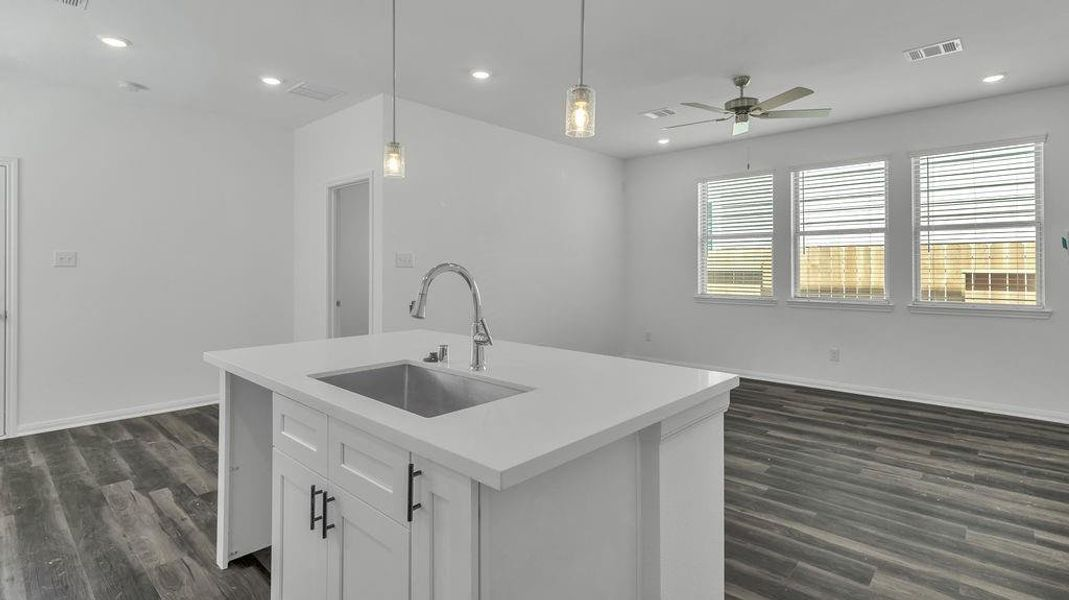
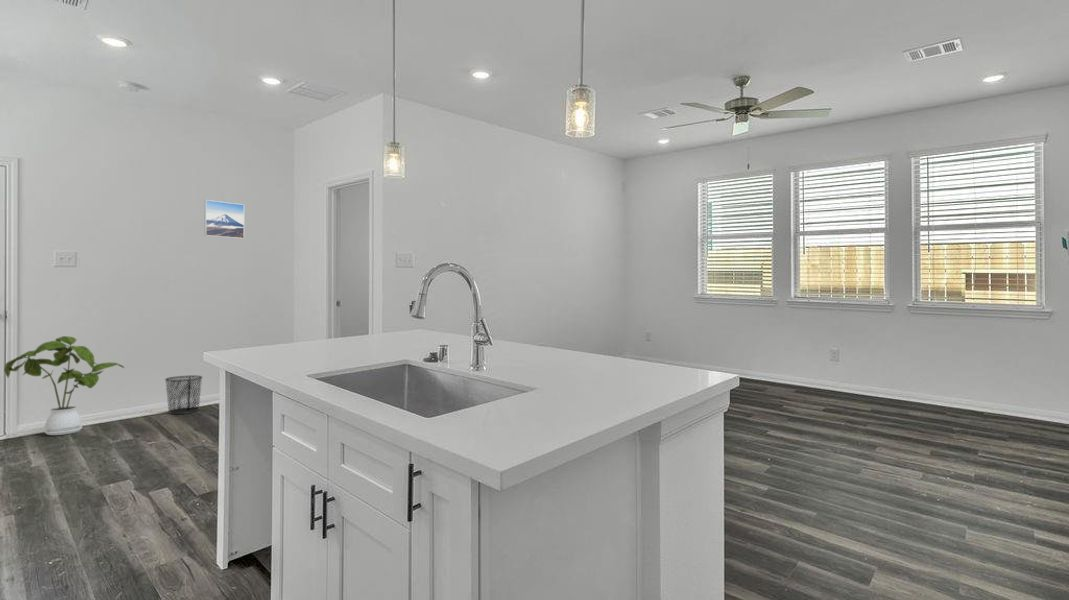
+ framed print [204,199,245,240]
+ house plant [3,335,125,436]
+ waste bin [164,374,204,415]
